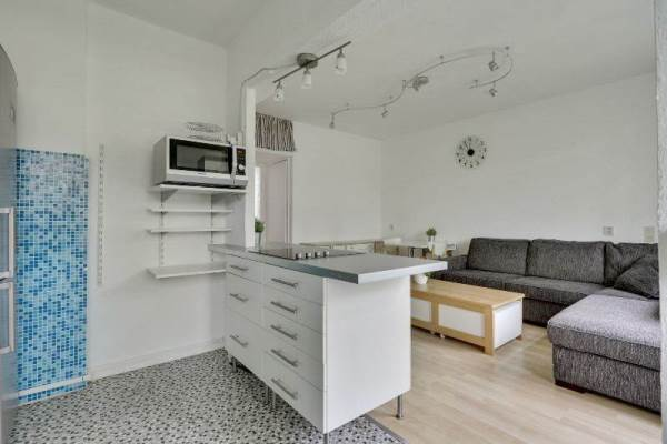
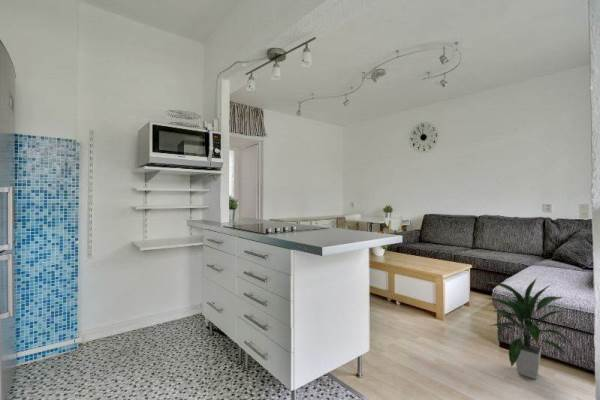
+ indoor plant [485,278,576,380]
